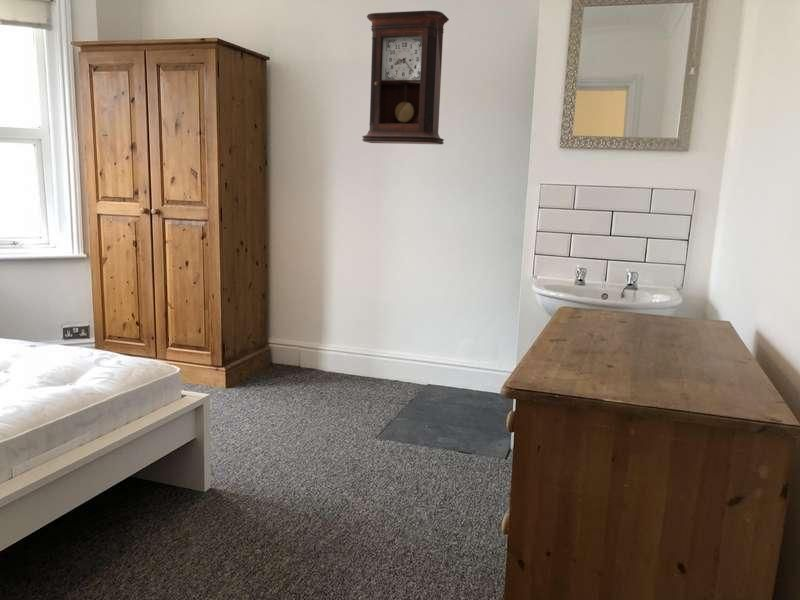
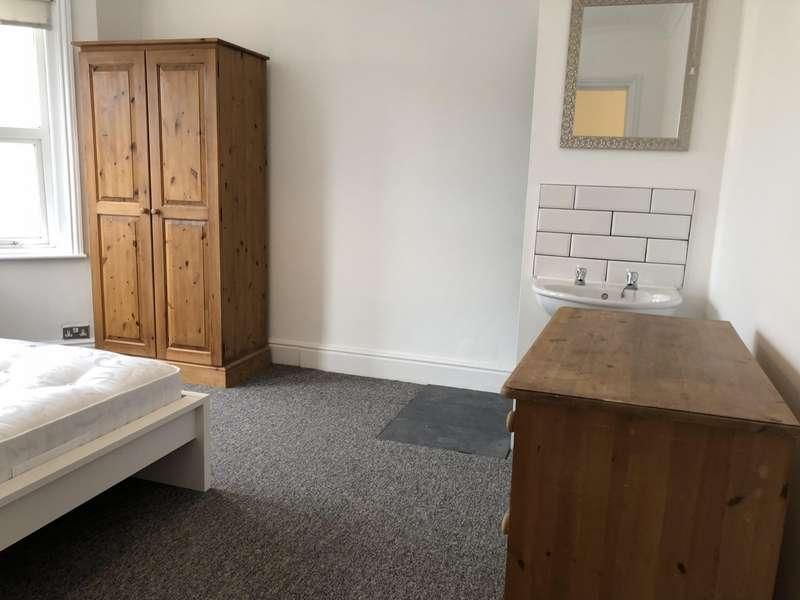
- pendulum clock [361,10,450,146]
